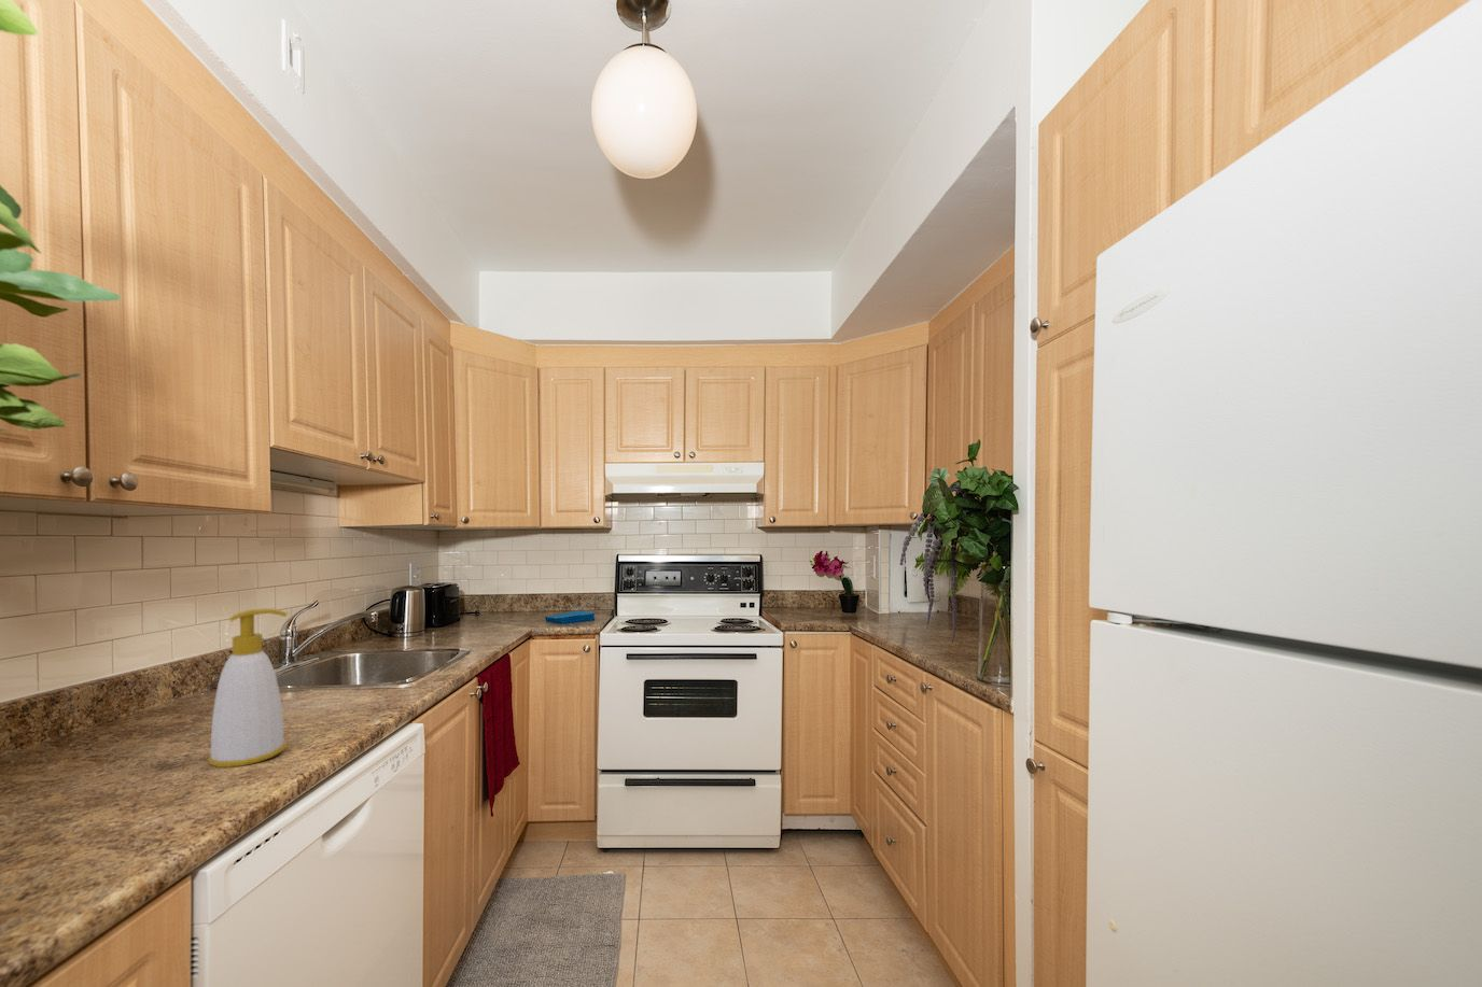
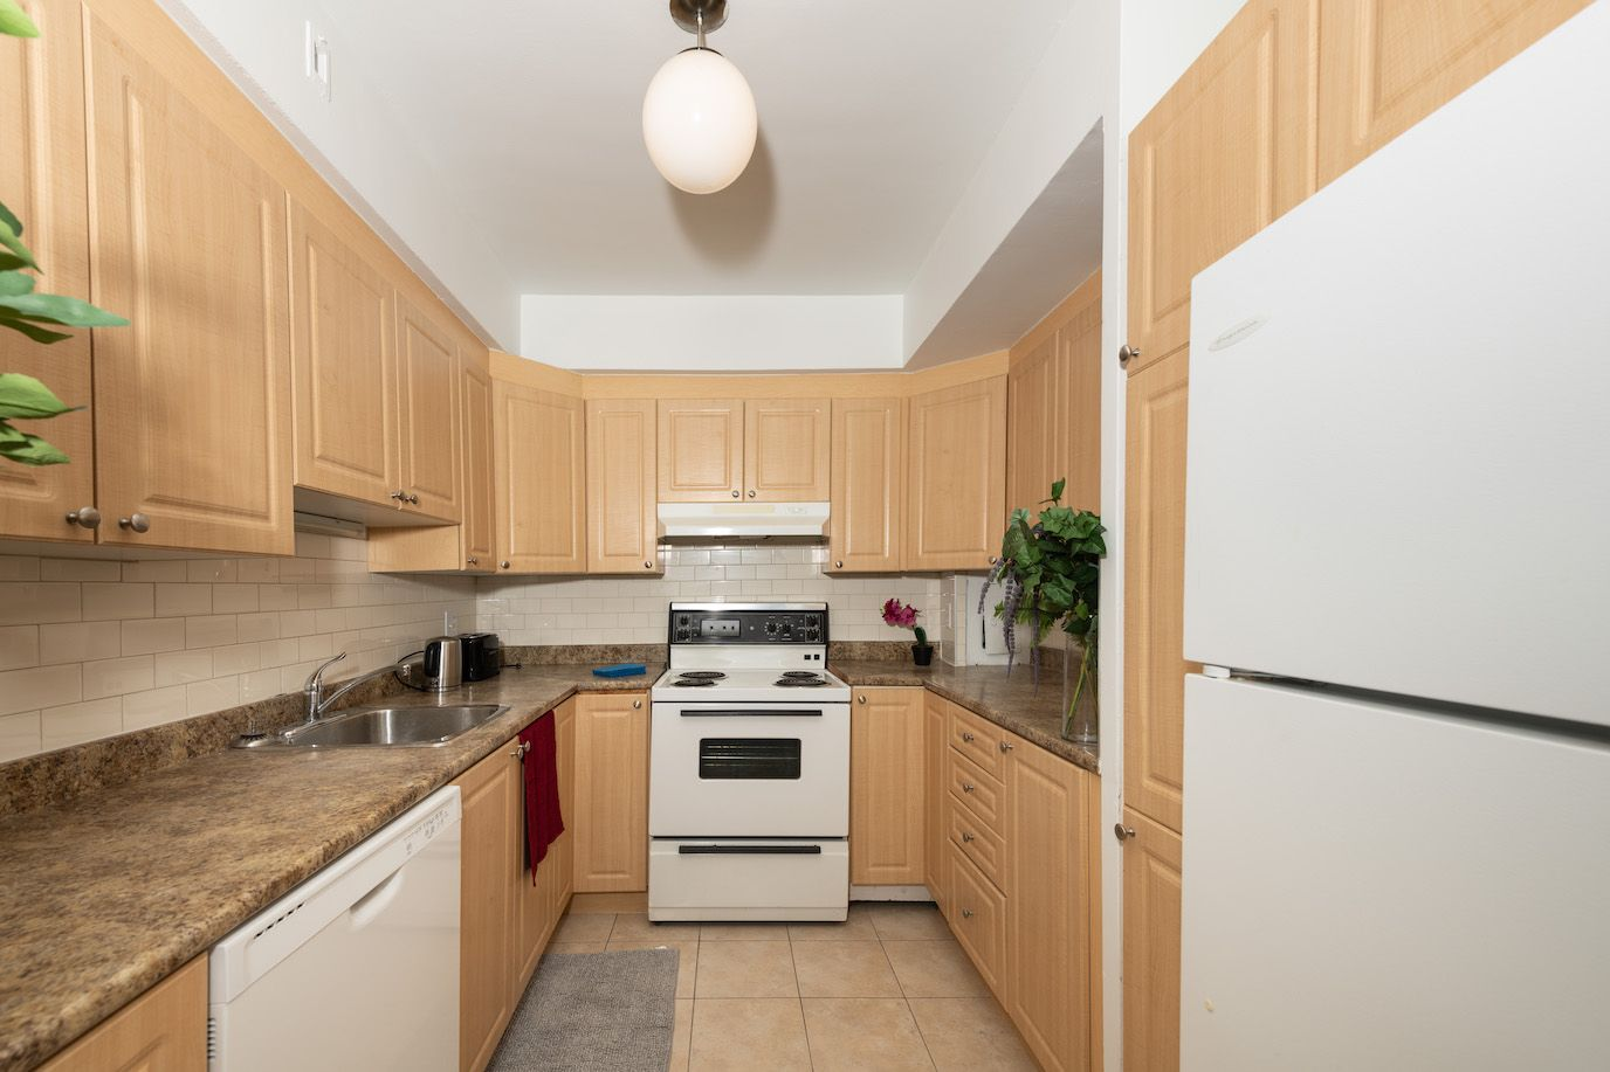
- soap bottle [207,608,289,769]
